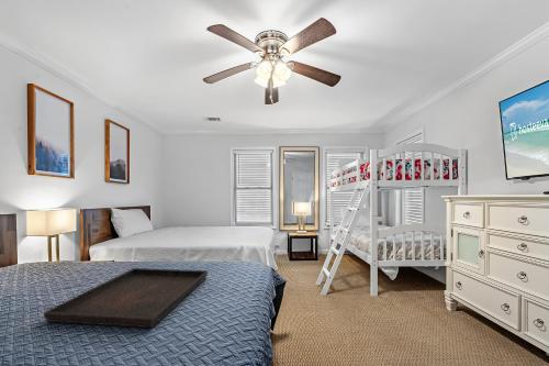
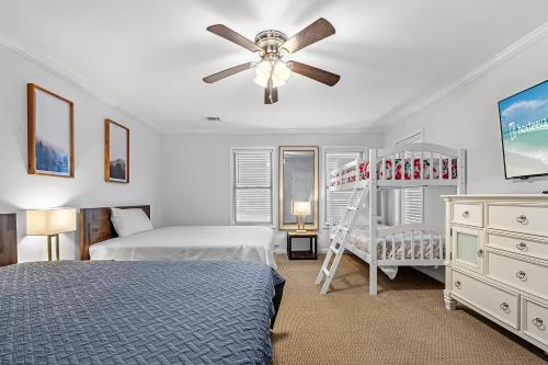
- serving tray [43,267,209,329]
